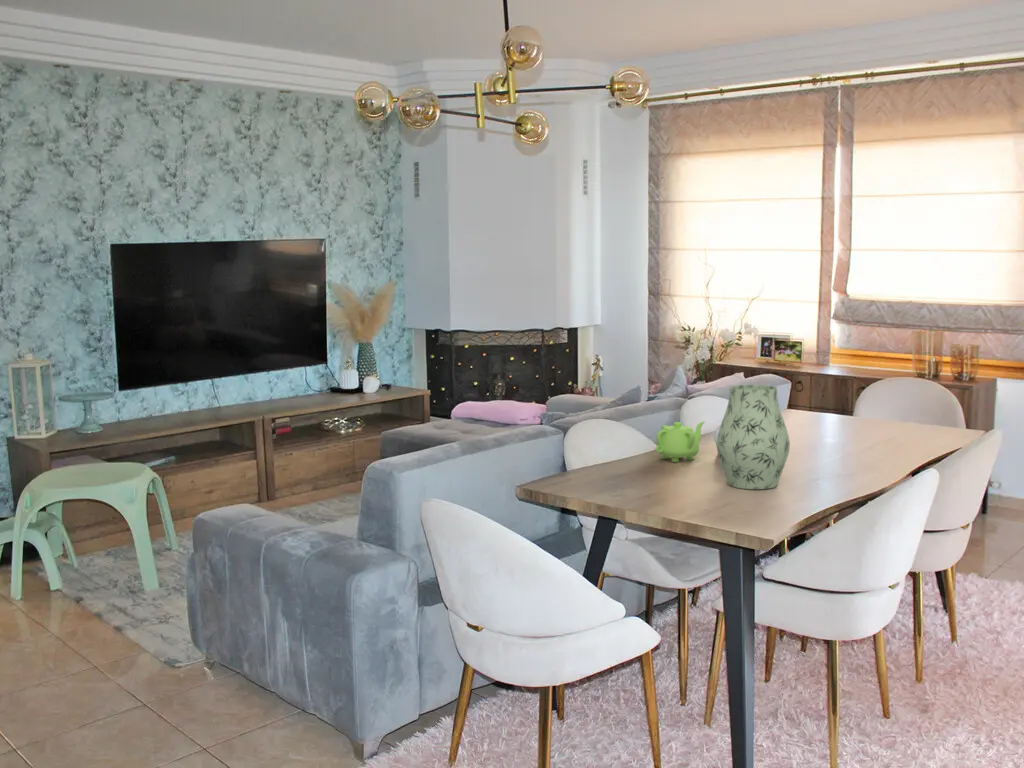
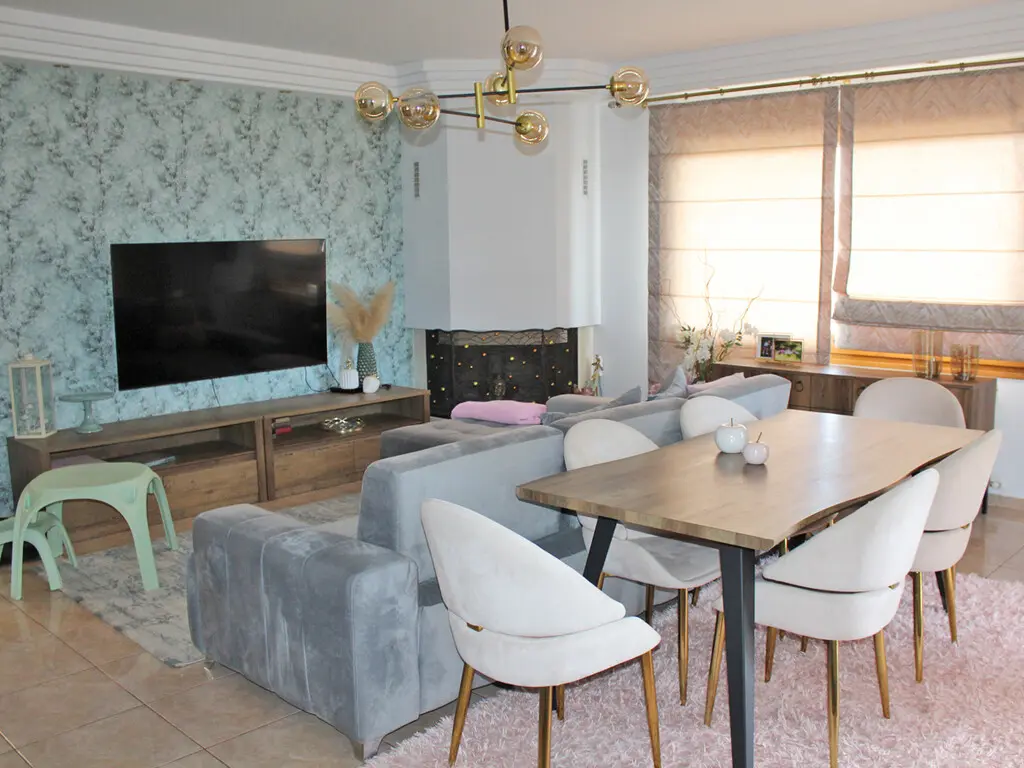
- vase [716,384,791,490]
- teapot [654,420,706,463]
